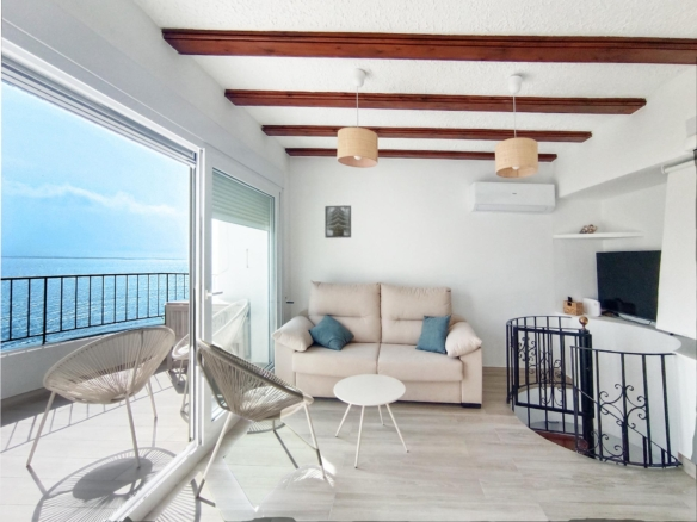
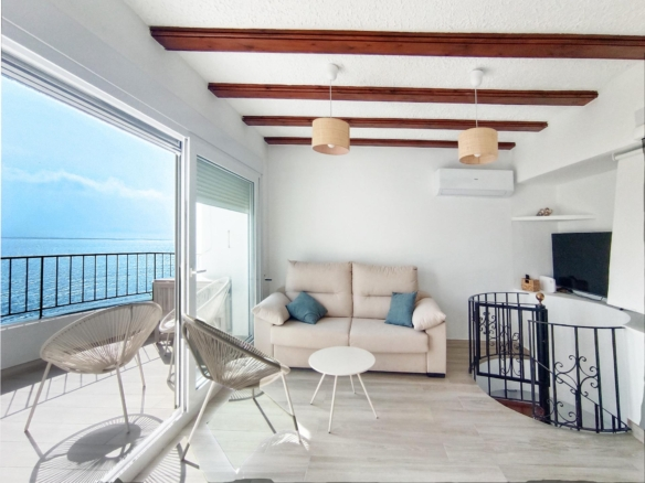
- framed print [323,204,352,240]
